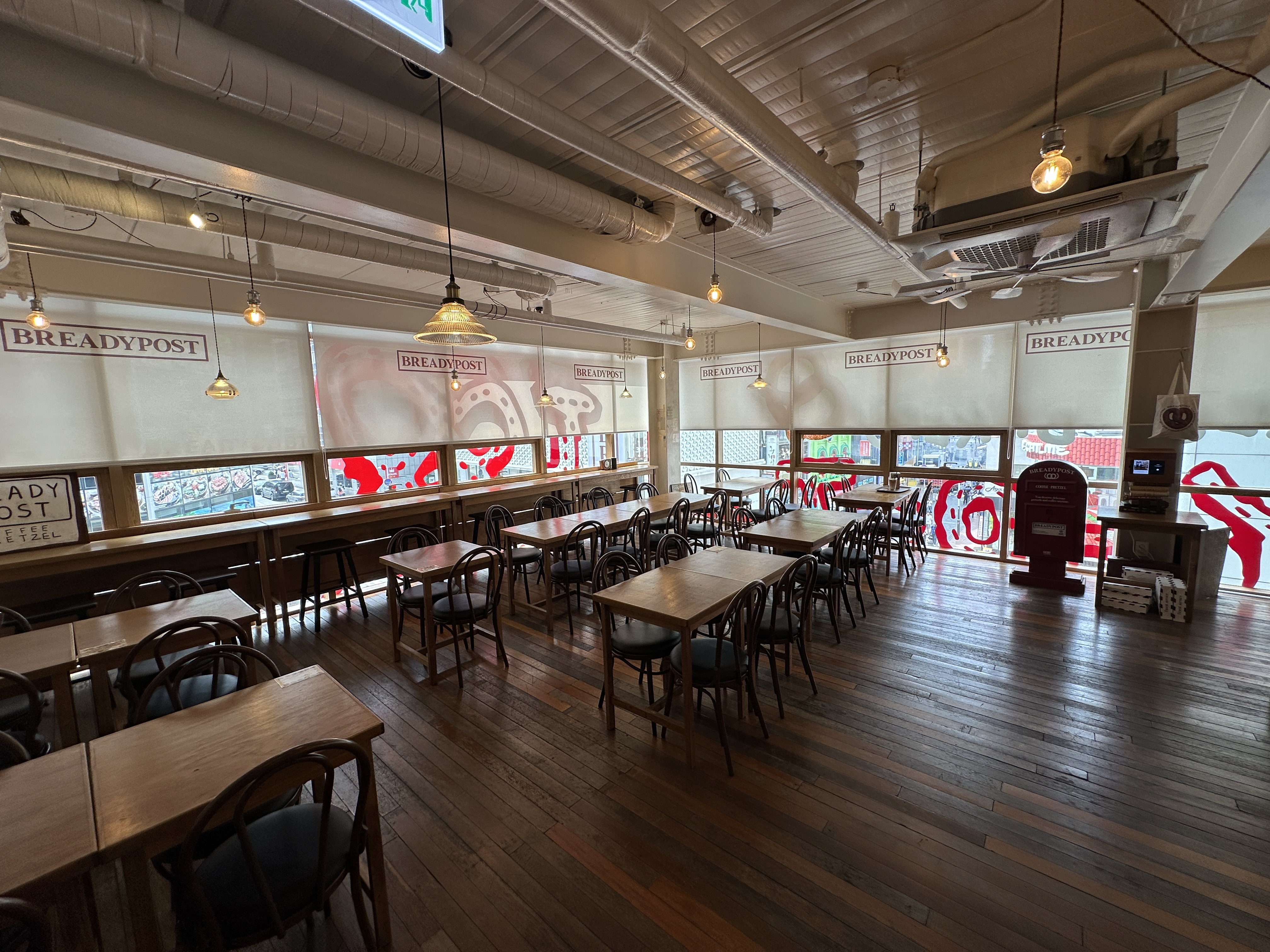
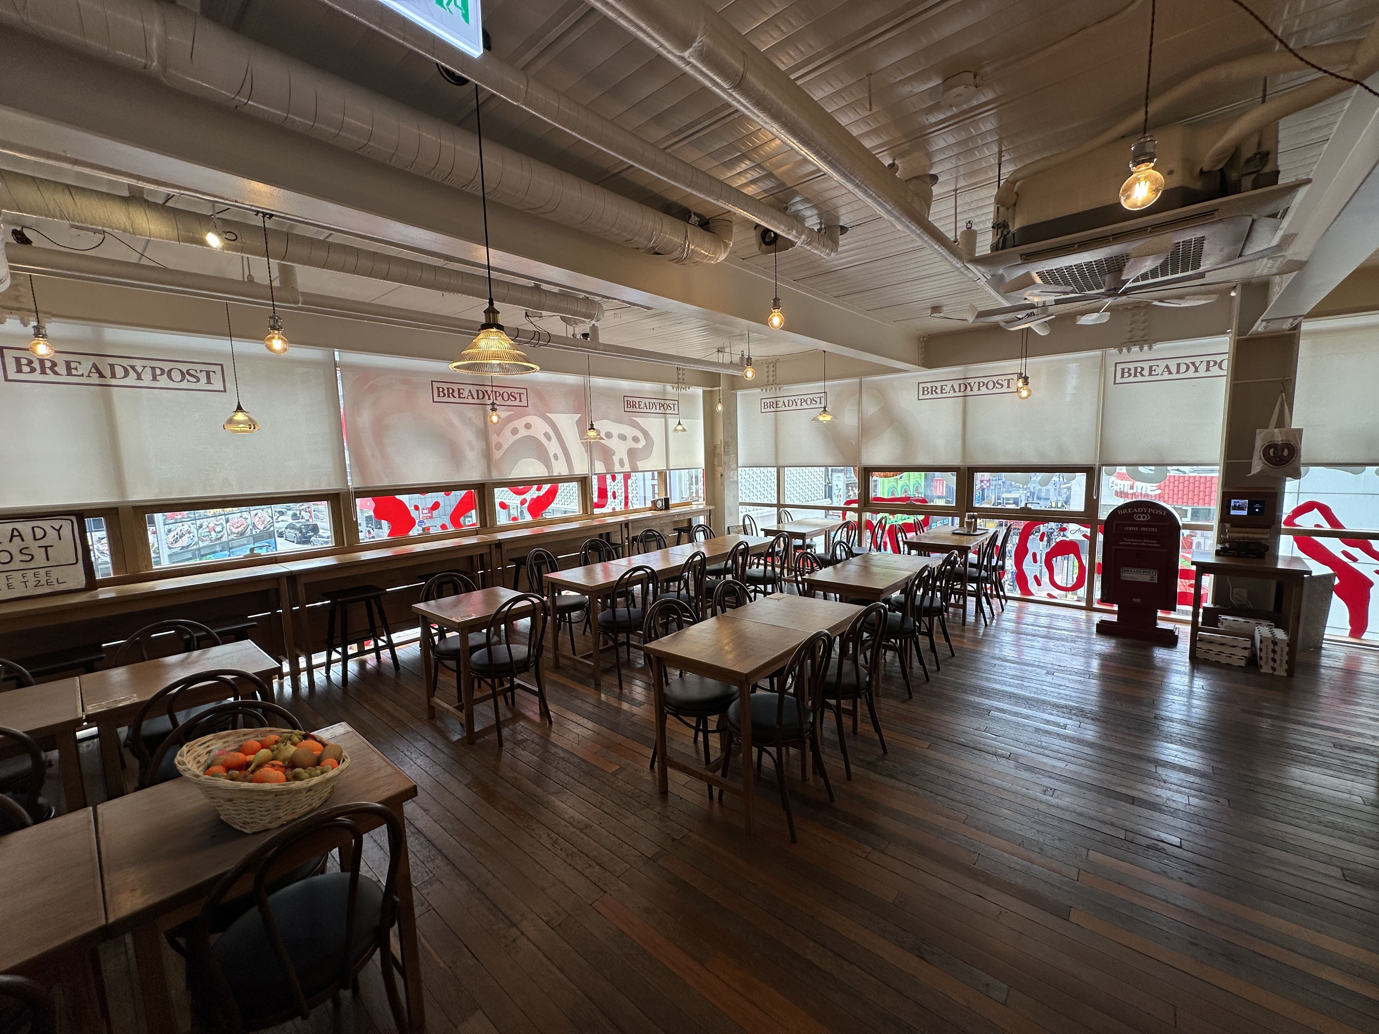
+ fruit basket [173,728,352,834]
